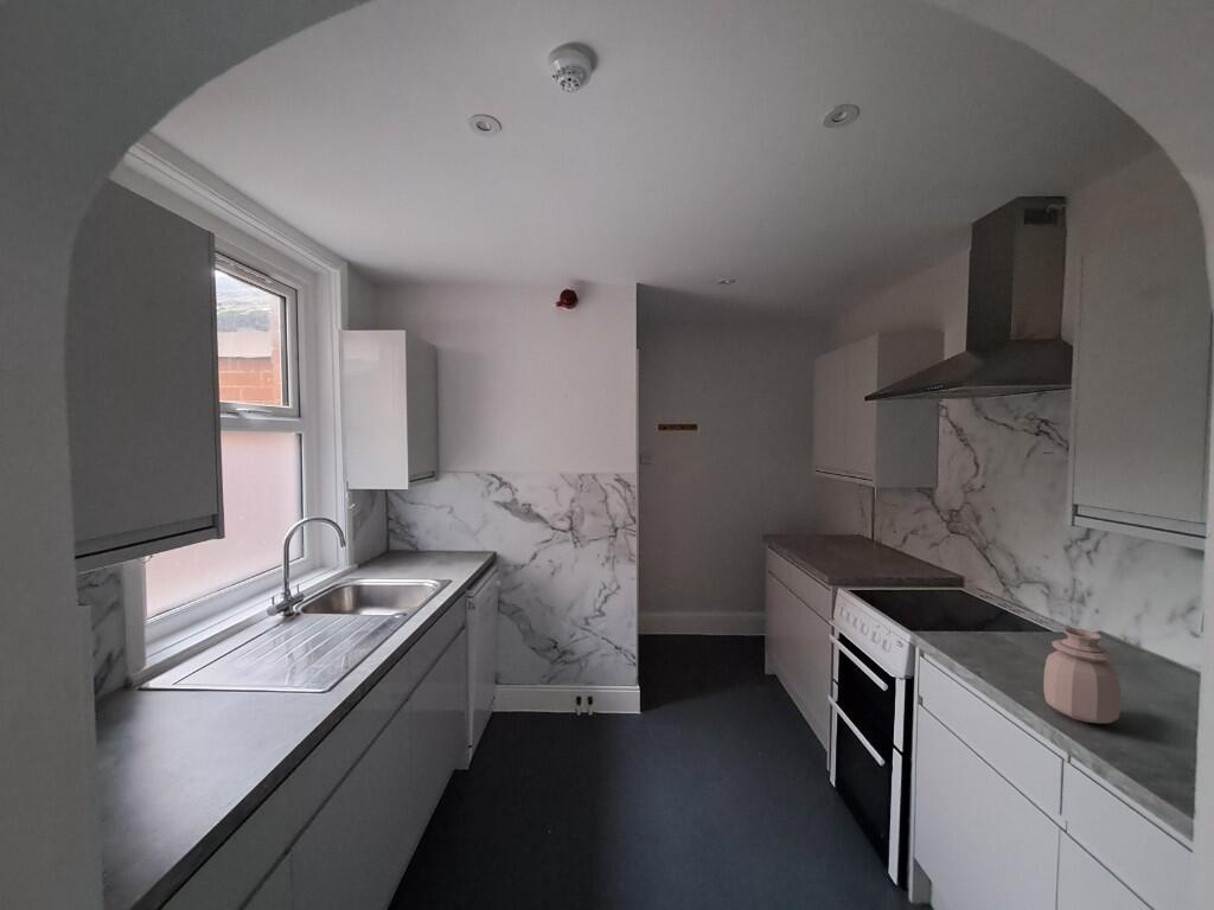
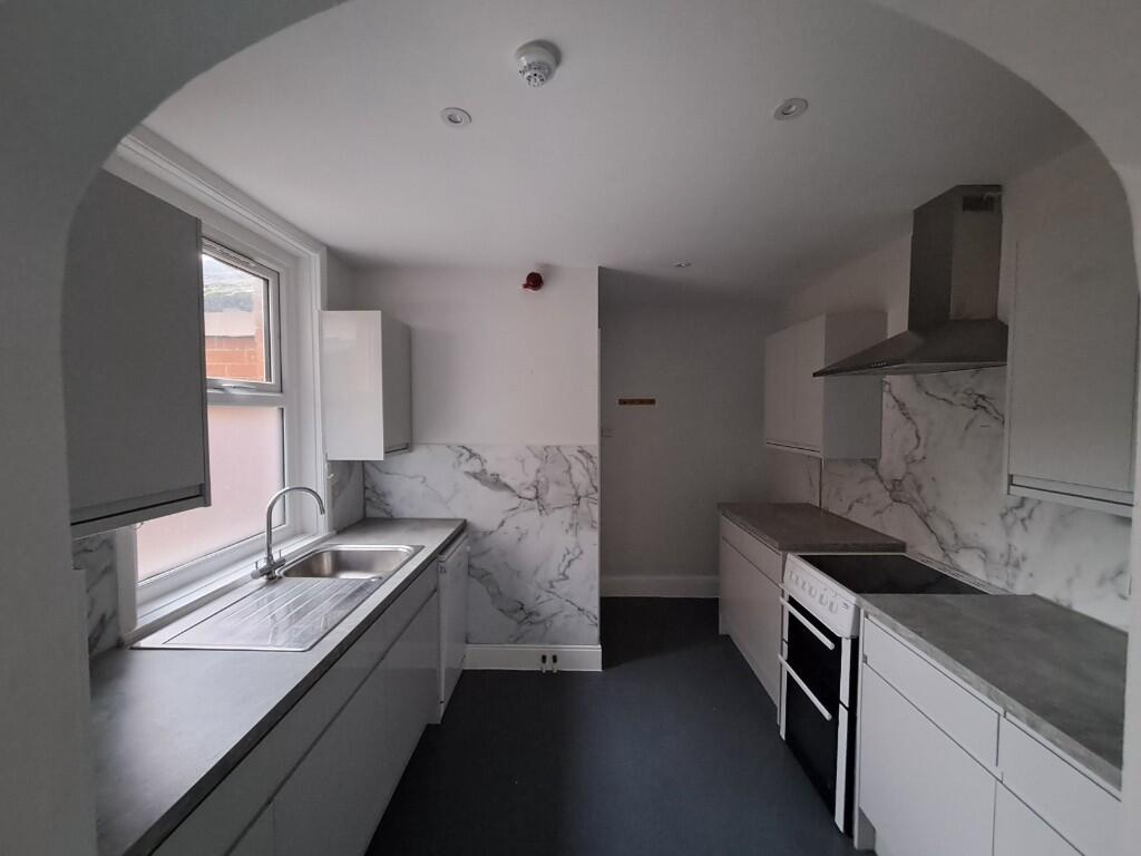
- jar [1042,627,1122,724]
